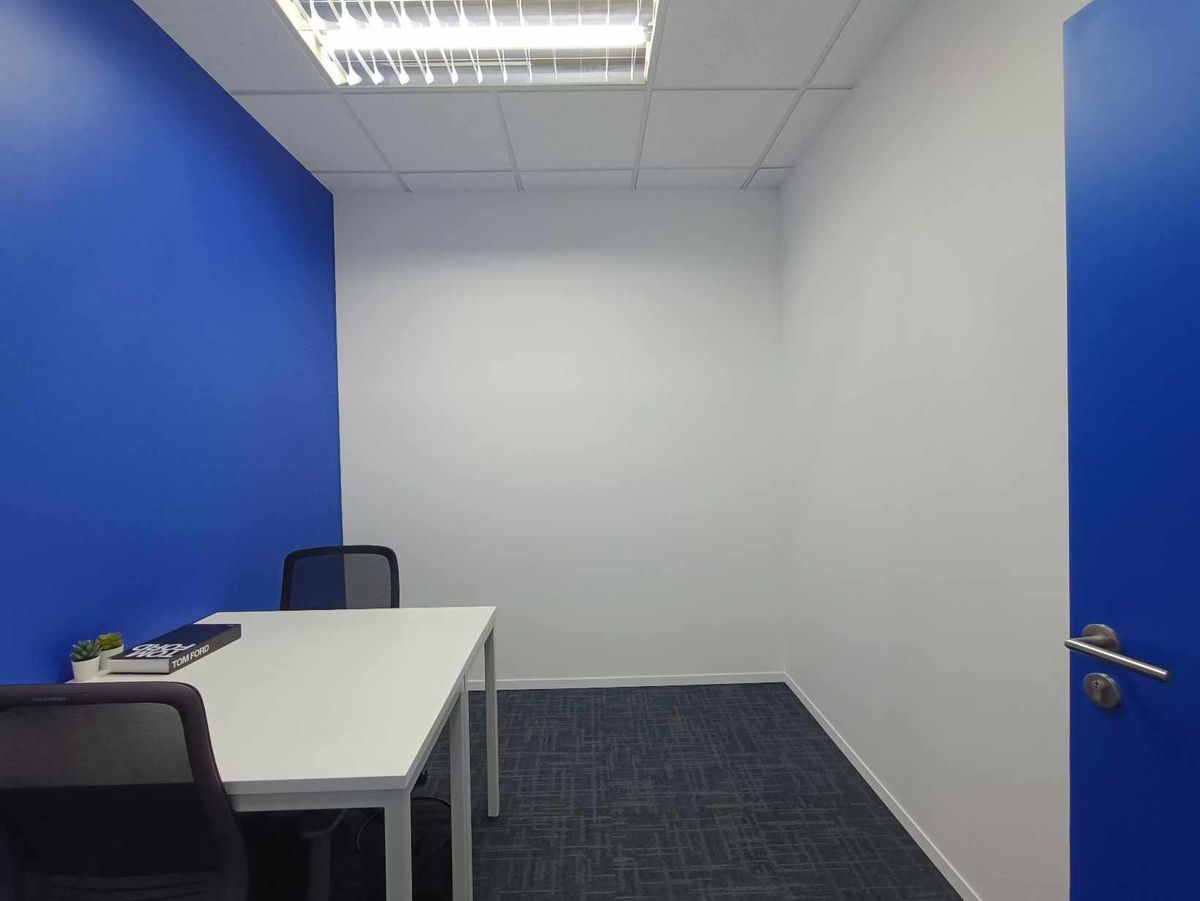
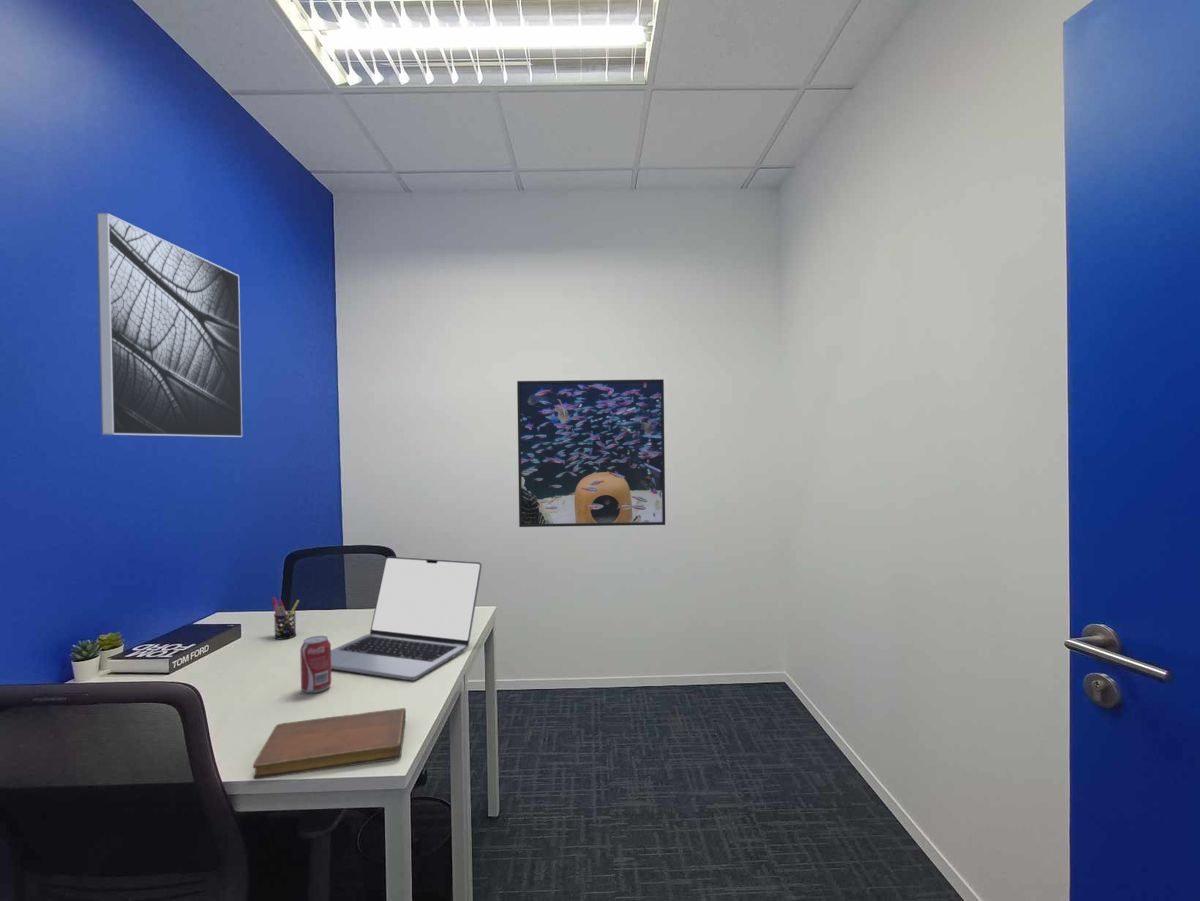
+ beverage can [299,635,332,694]
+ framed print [96,212,243,438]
+ notebook [252,707,407,780]
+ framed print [516,378,666,528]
+ laptop [331,556,483,682]
+ pen holder [270,596,300,640]
